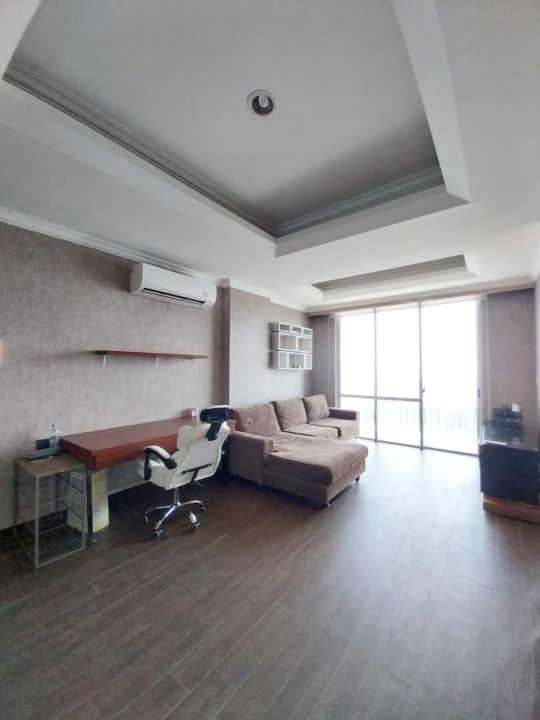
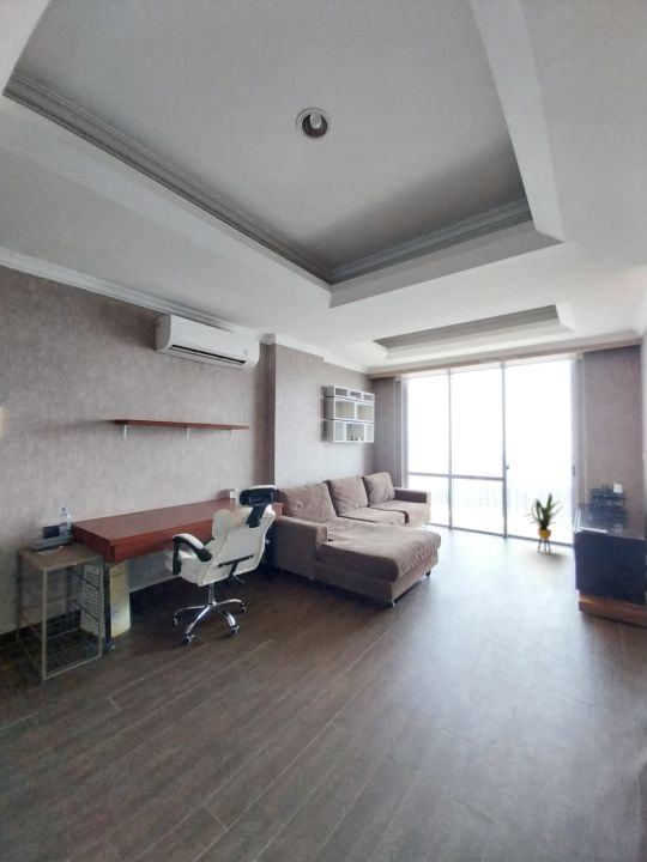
+ house plant [524,491,563,554]
